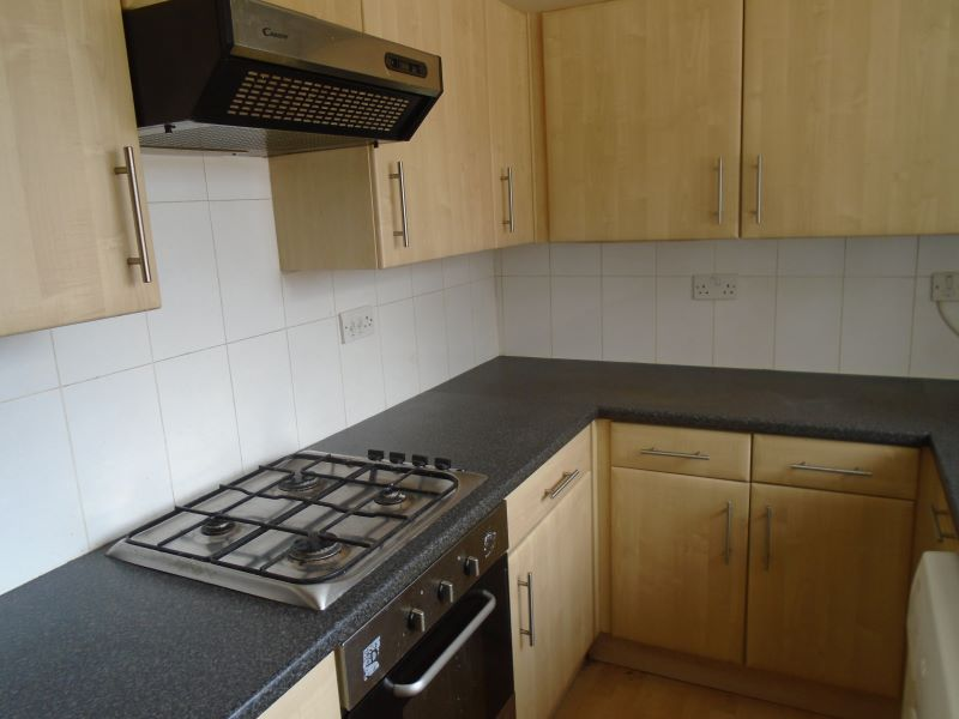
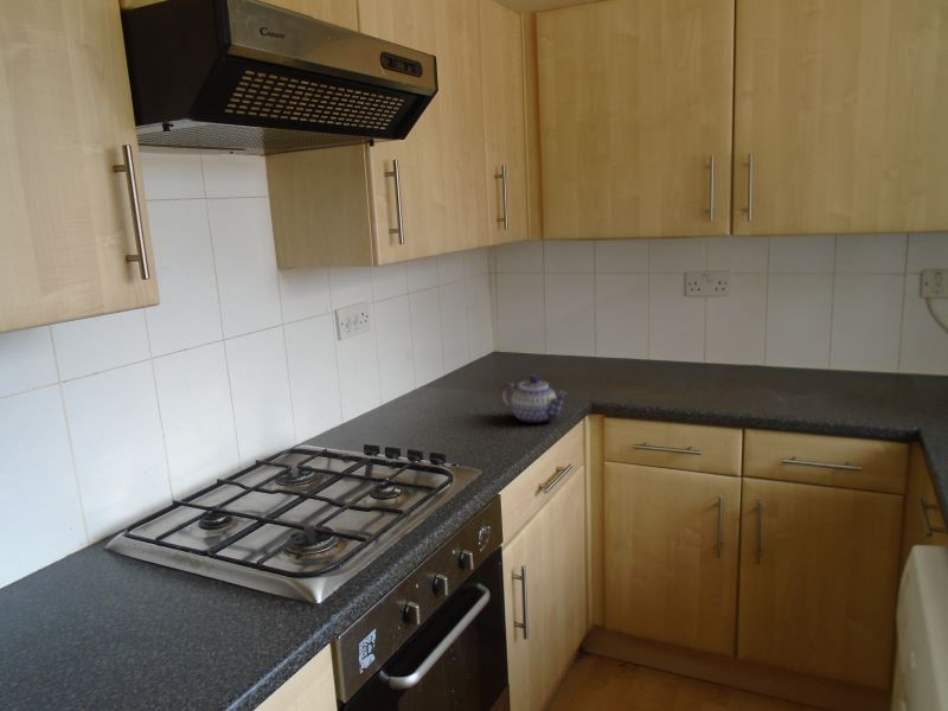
+ teapot [500,374,566,424]
